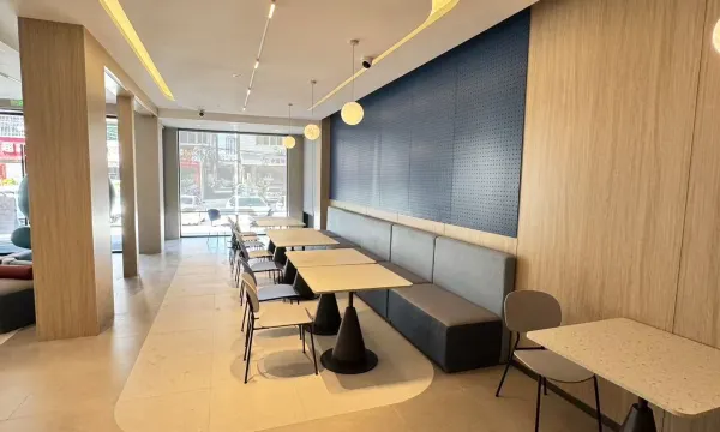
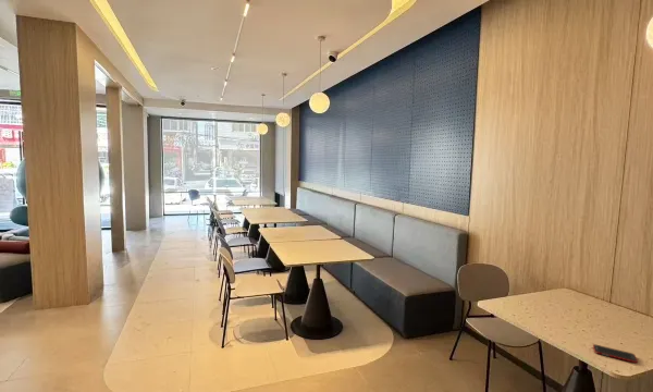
+ cell phone [592,343,639,364]
